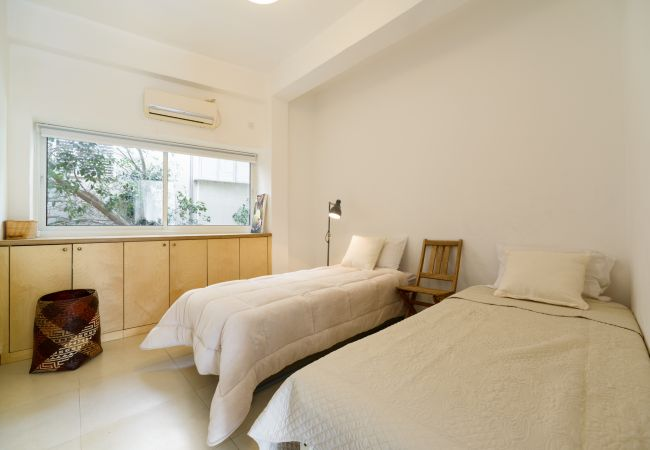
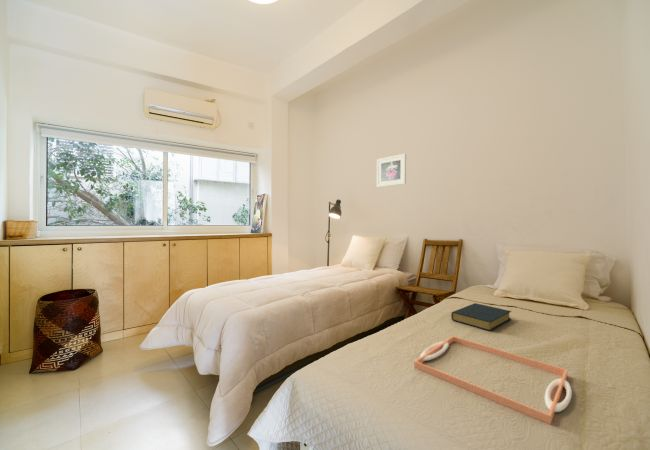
+ hardback book [450,302,512,332]
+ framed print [376,153,407,188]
+ serving tray [413,335,573,425]
